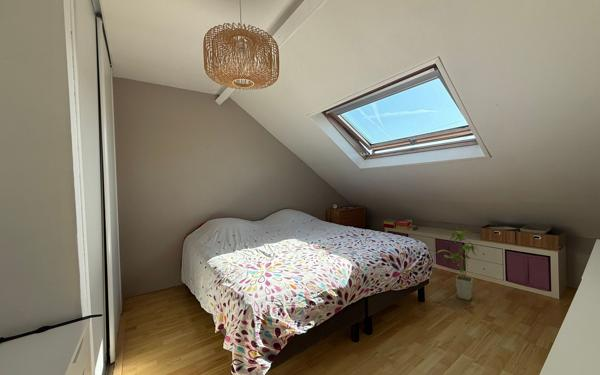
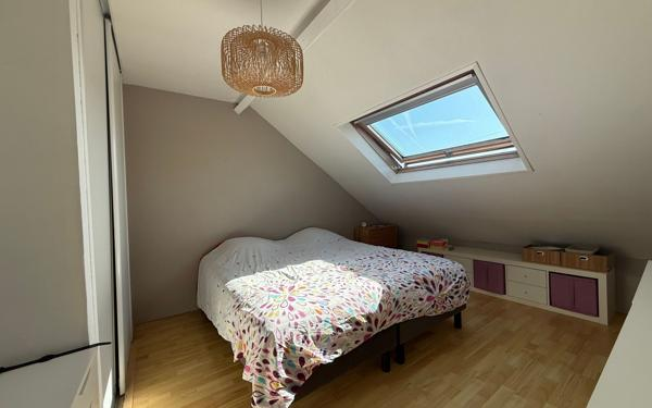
- house plant [436,230,480,301]
